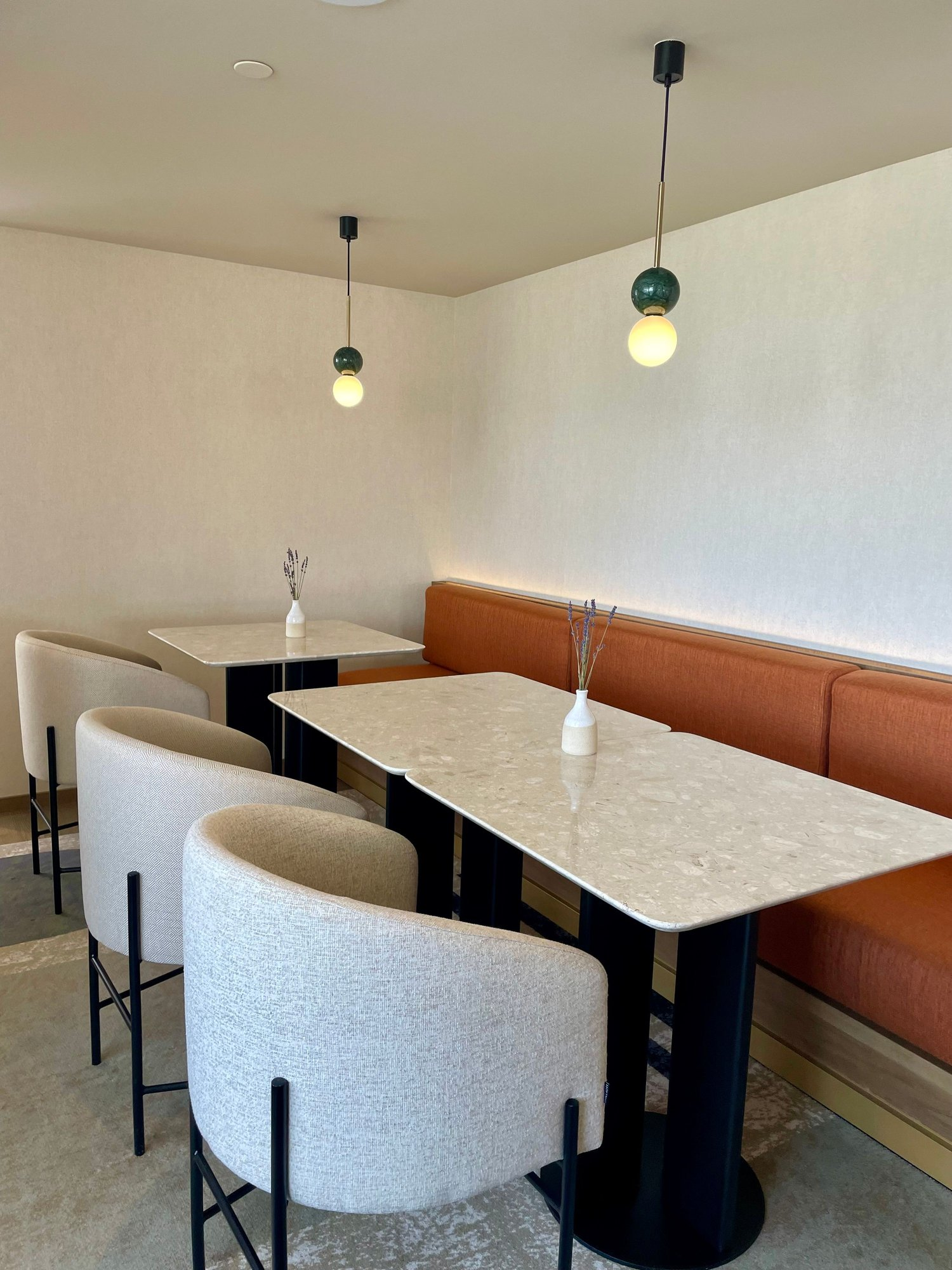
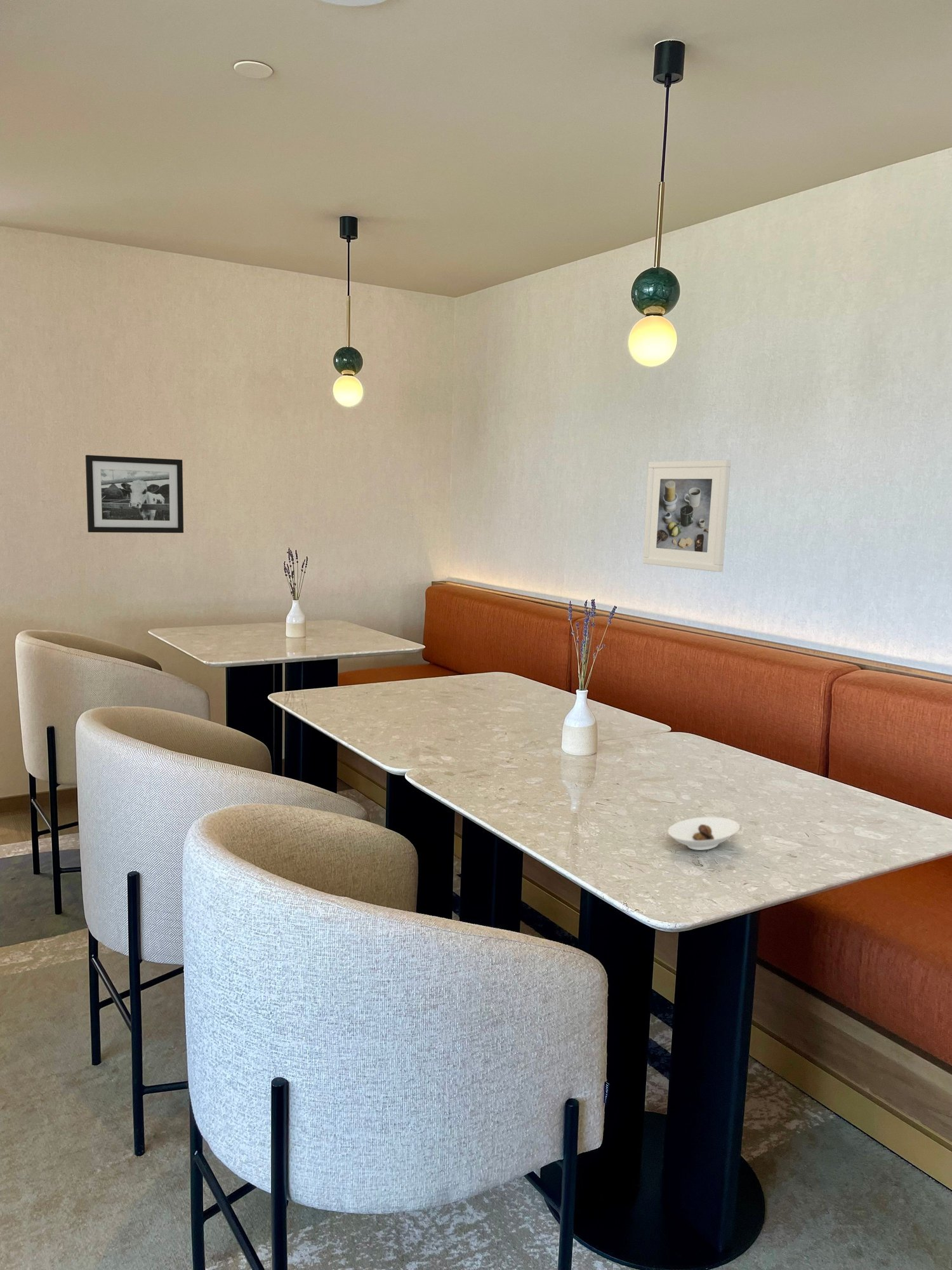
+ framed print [642,459,731,573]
+ saucer [667,817,741,851]
+ picture frame [85,455,184,533]
